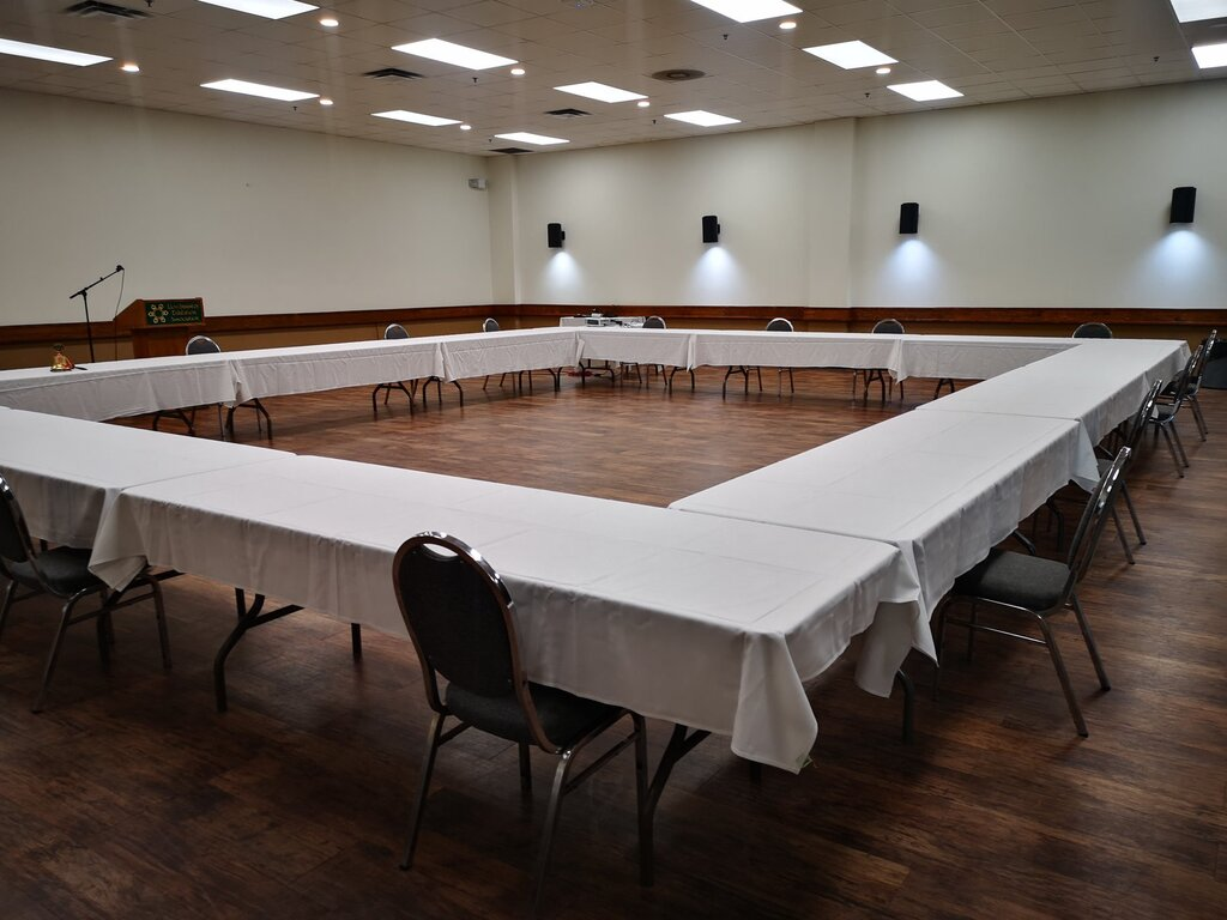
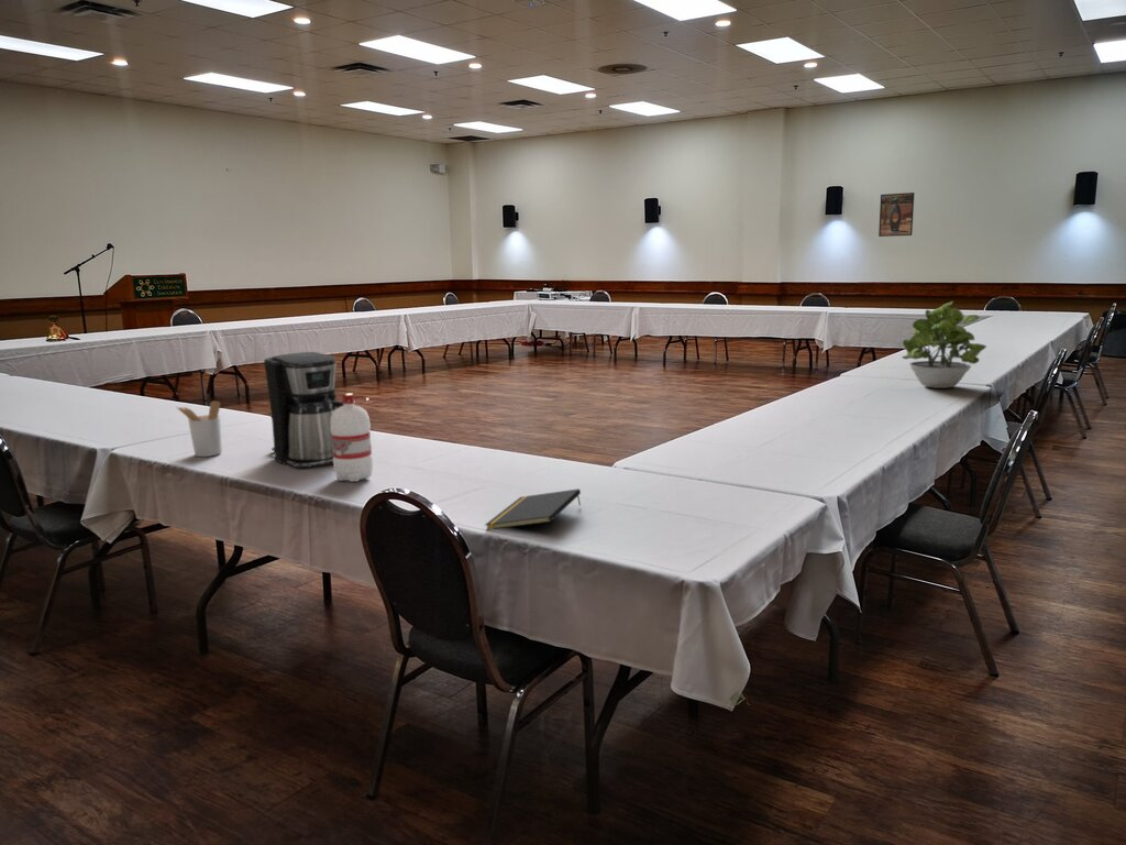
+ coffee maker [263,351,344,470]
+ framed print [877,191,916,238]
+ utensil holder [175,399,223,458]
+ potted plant [901,300,987,389]
+ notepad [484,487,582,531]
+ water bottle [331,392,374,483]
